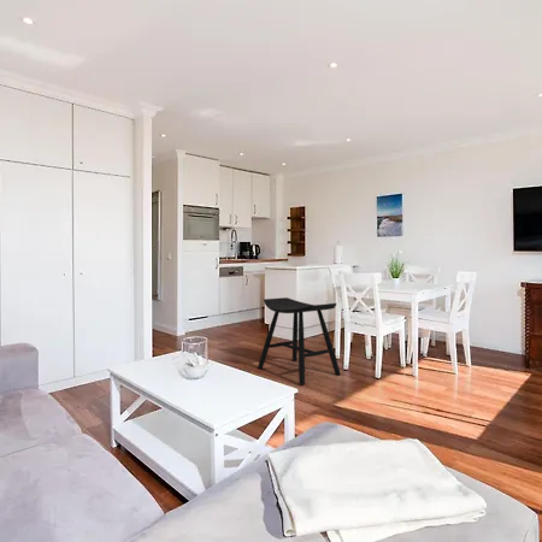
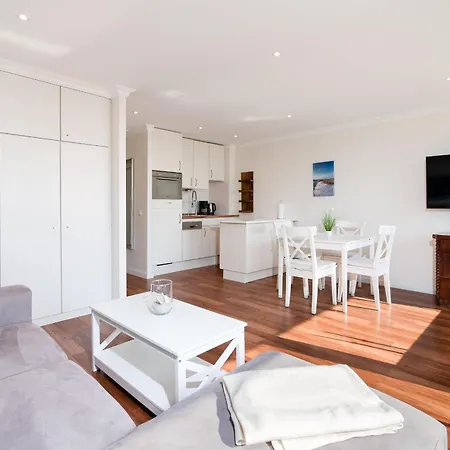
- stool [257,296,342,385]
